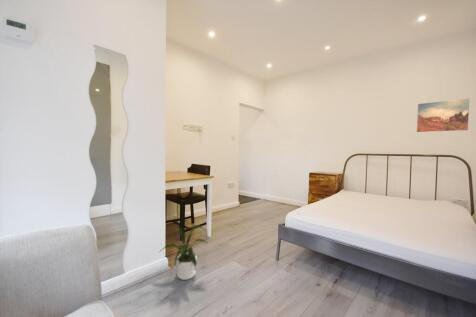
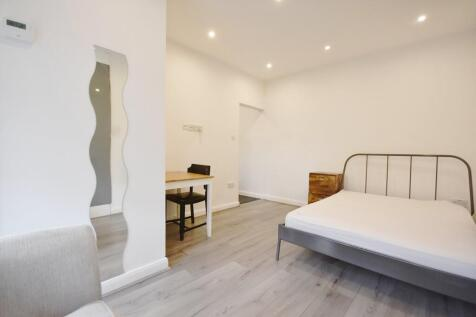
- wall art [416,98,470,133]
- house plant [157,224,208,281]
